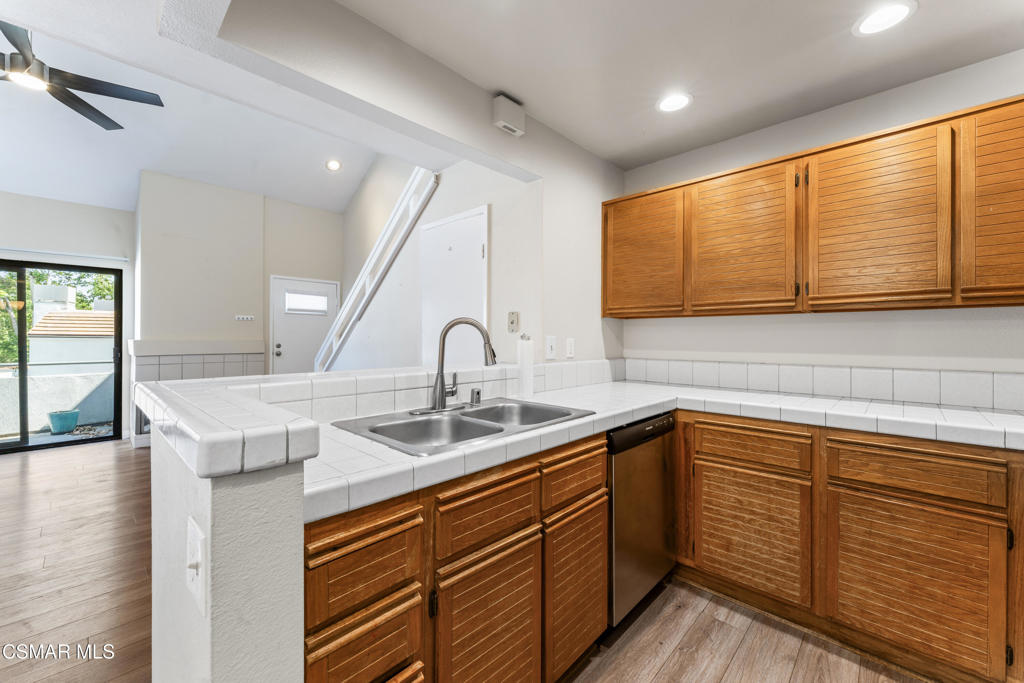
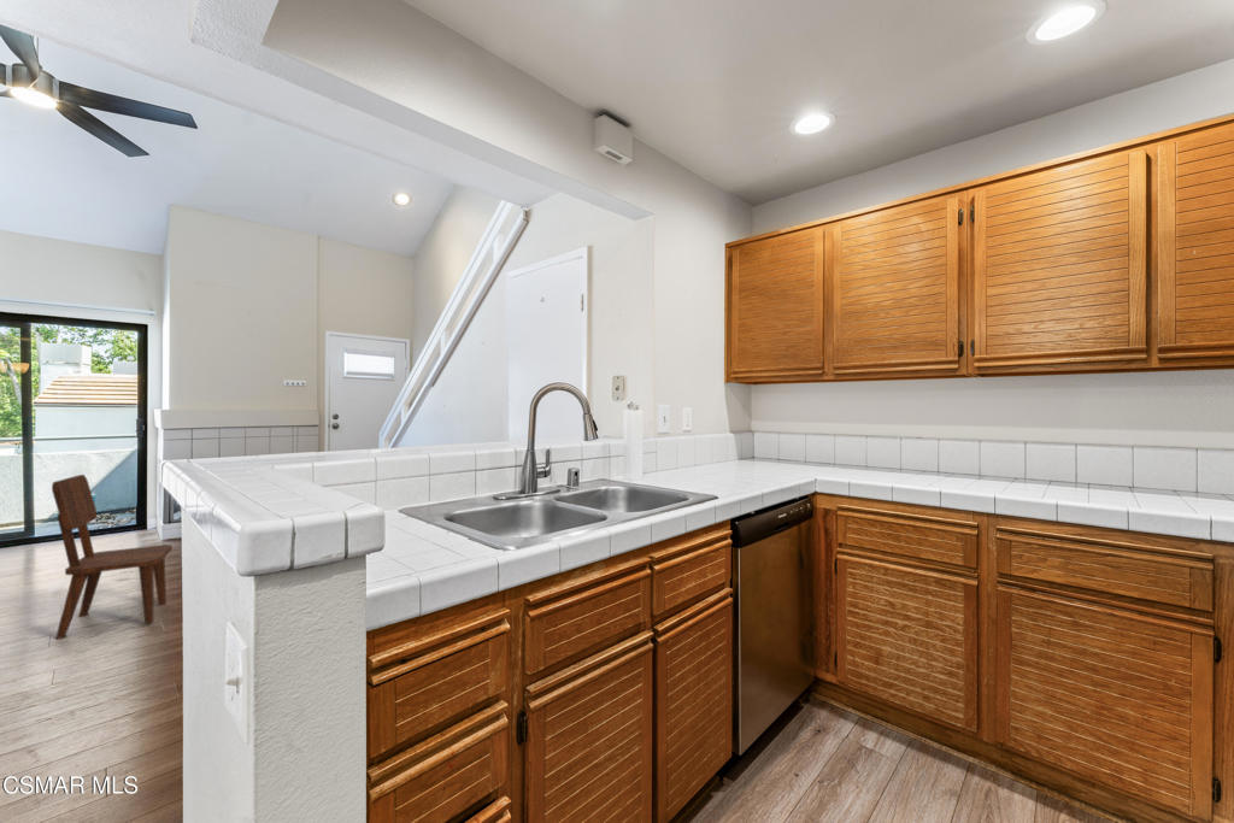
+ dining chair [51,474,174,640]
